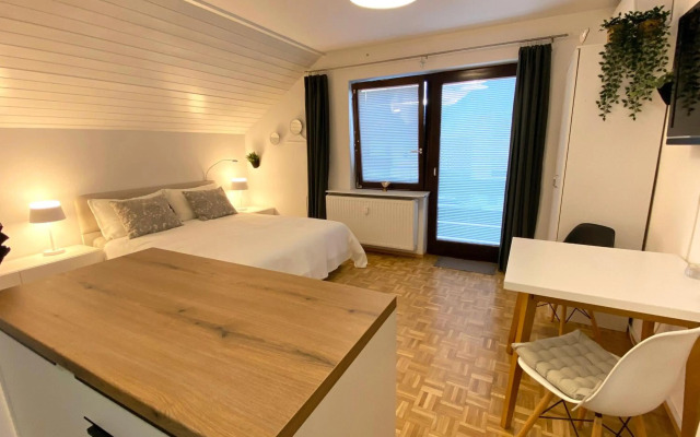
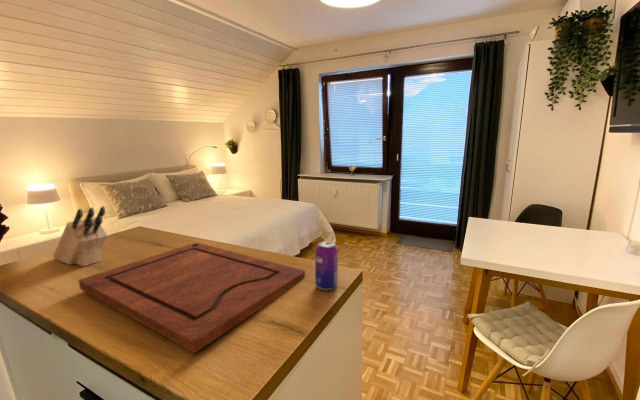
+ beverage can [314,240,339,291]
+ cutting board [78,241,306,353]
+ knife block [52,205,108,268]
